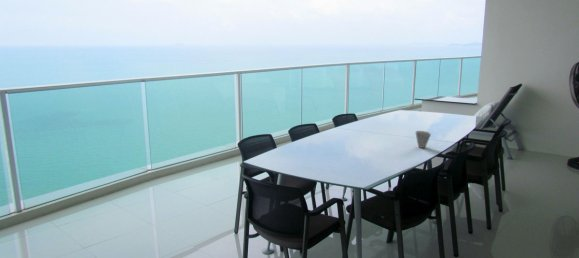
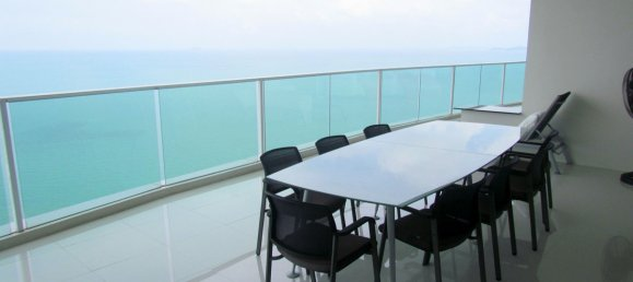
- cup [414,130,432,149]
